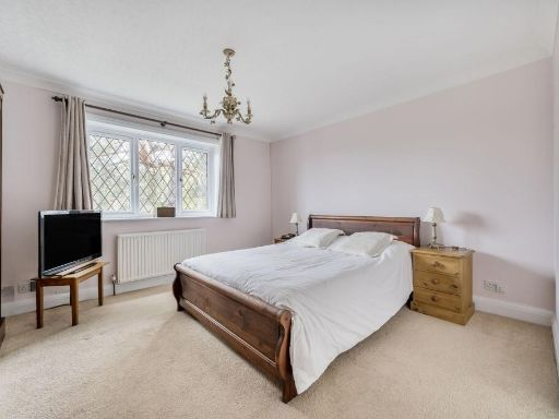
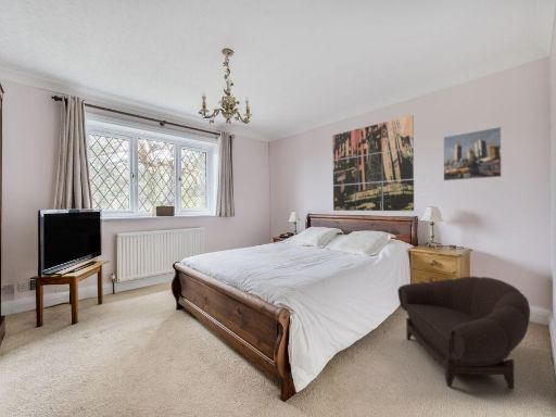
+ armchair [396,276,531,389]
+ wall art [332,114,415,212]
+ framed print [442,126,503,182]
